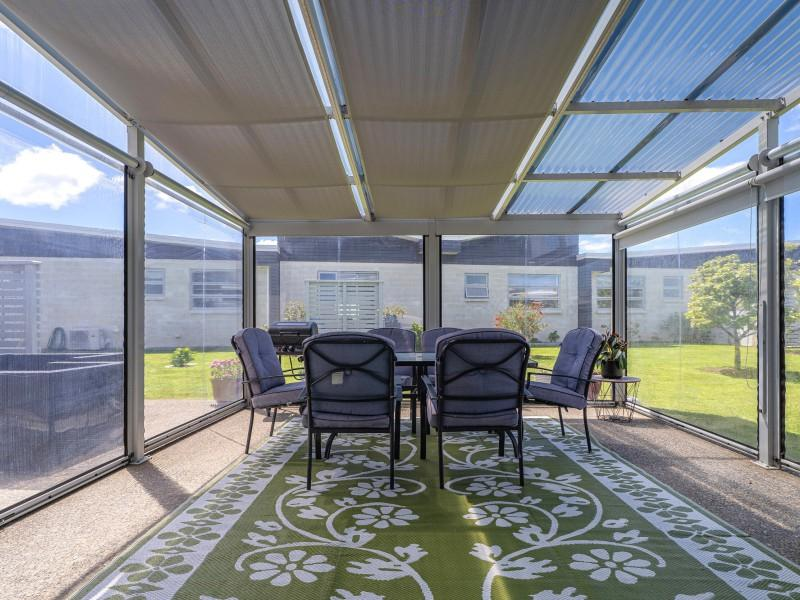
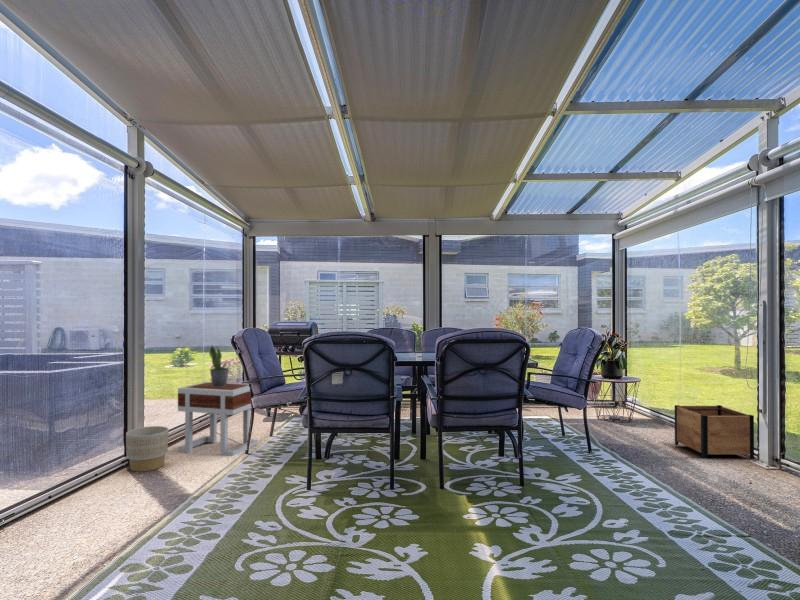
+ potted plant [208,345,230,387]
+ side table [177,381,258,457]
+ planter [674,404,755,460]
+ planter [125,425,169,473]
